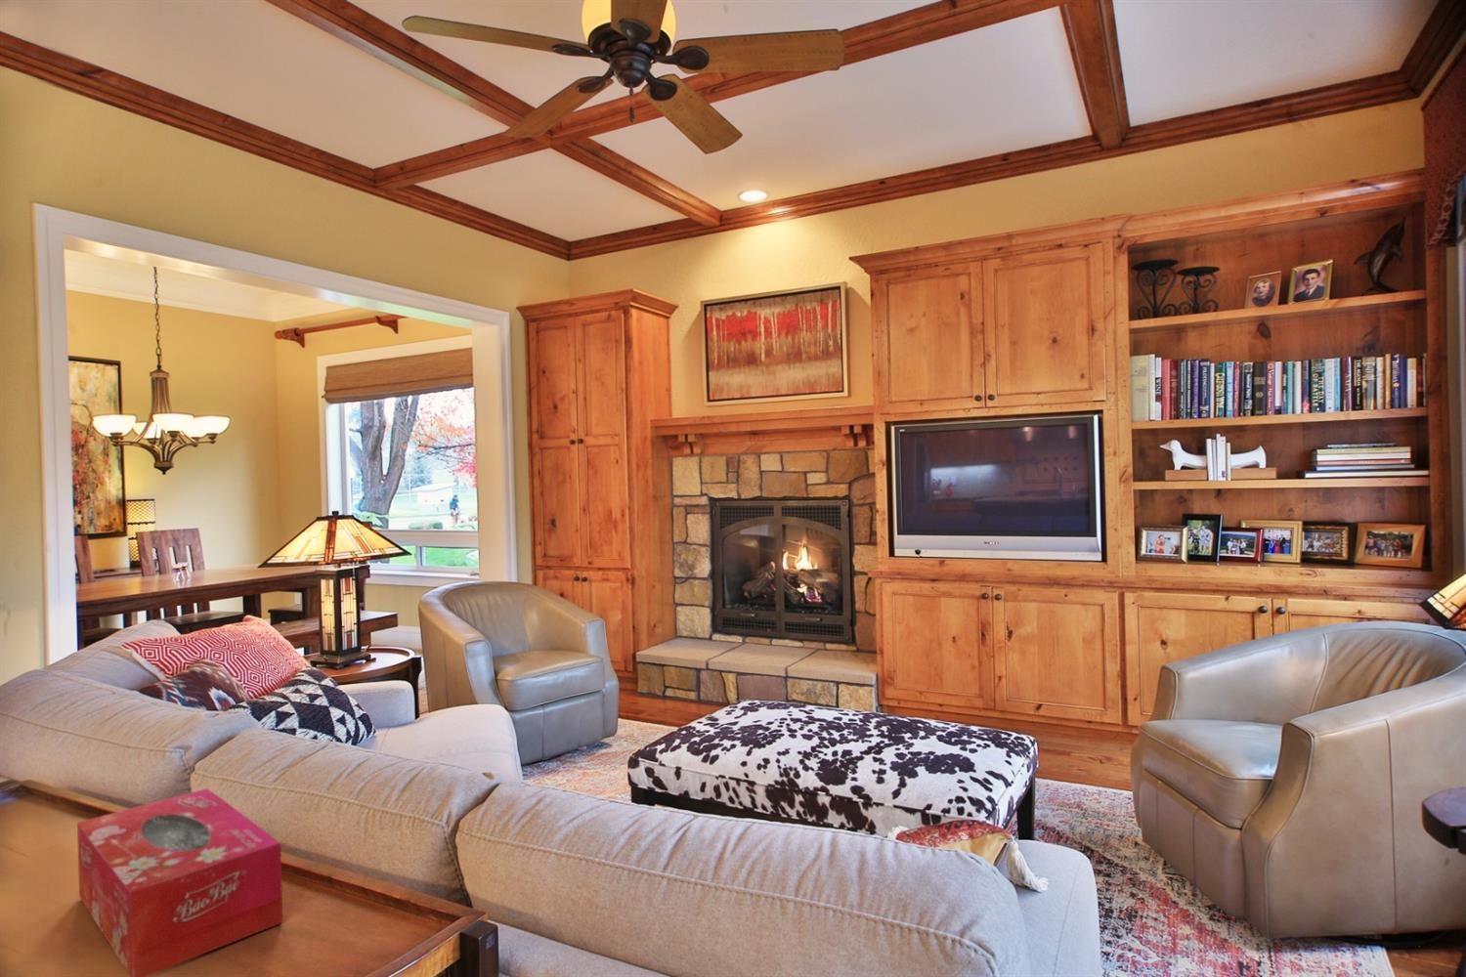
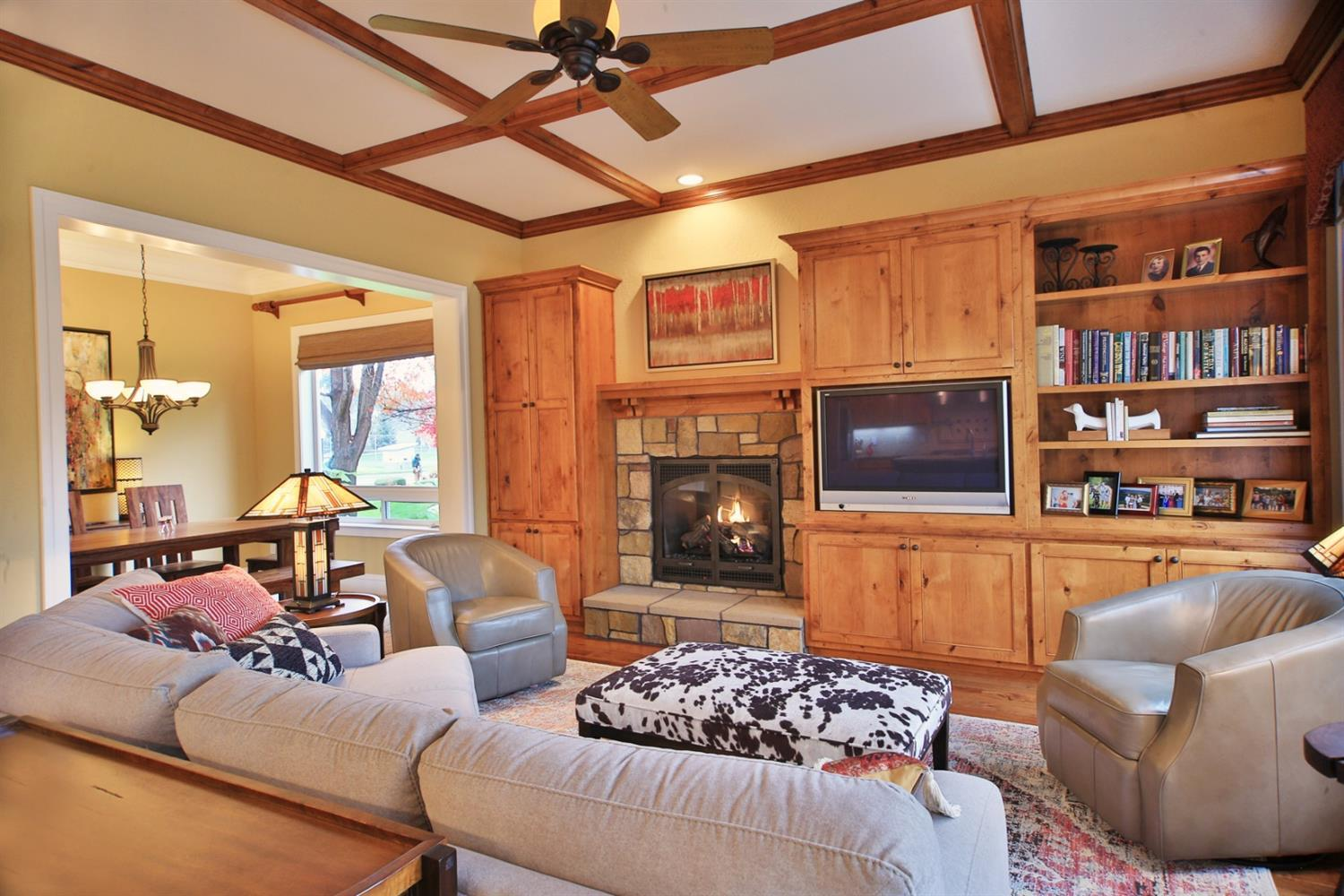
- tissue box [76,787,284,977]
